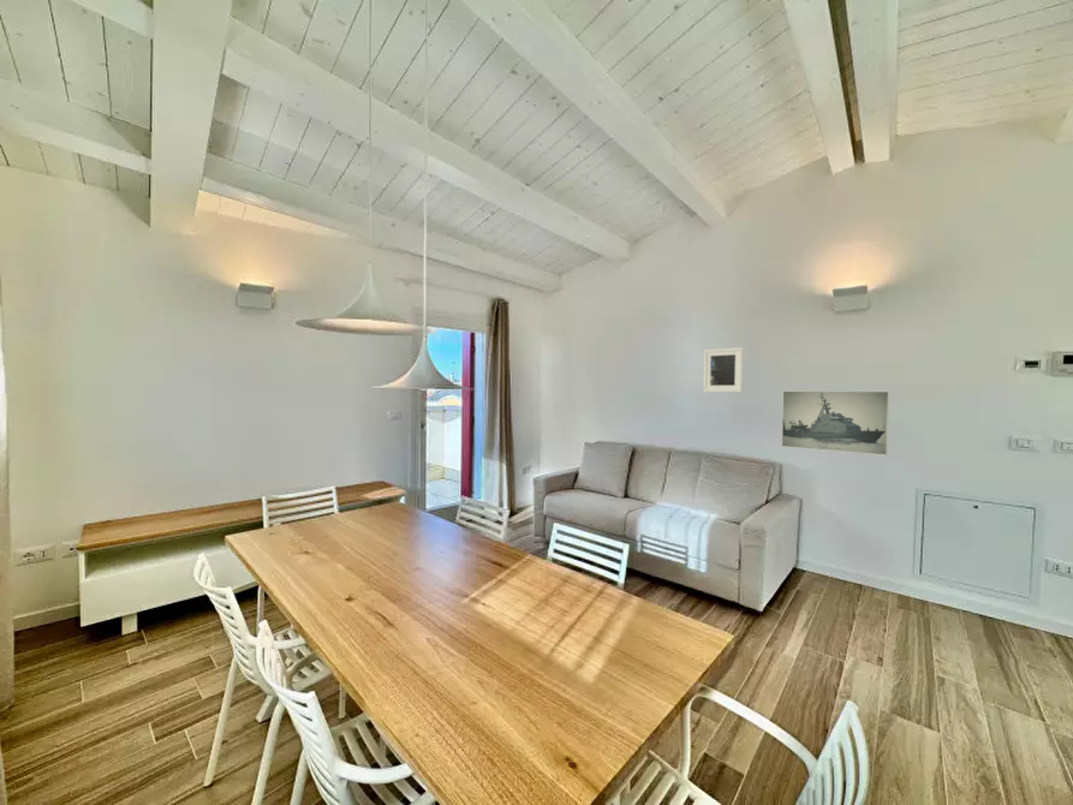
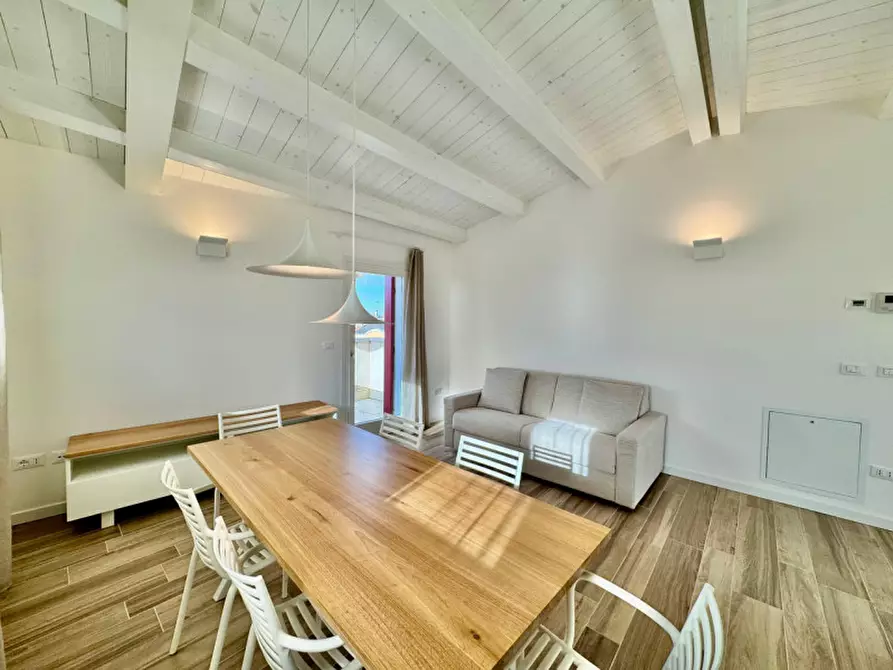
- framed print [702,346,744,393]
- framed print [781,389,890,457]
